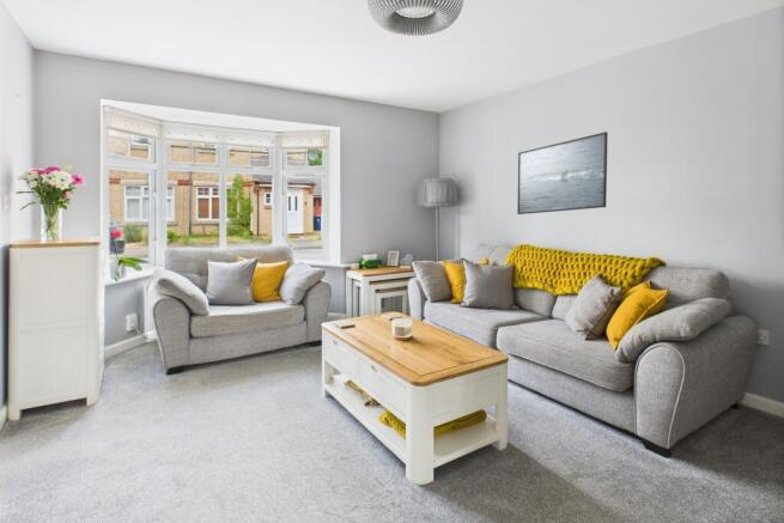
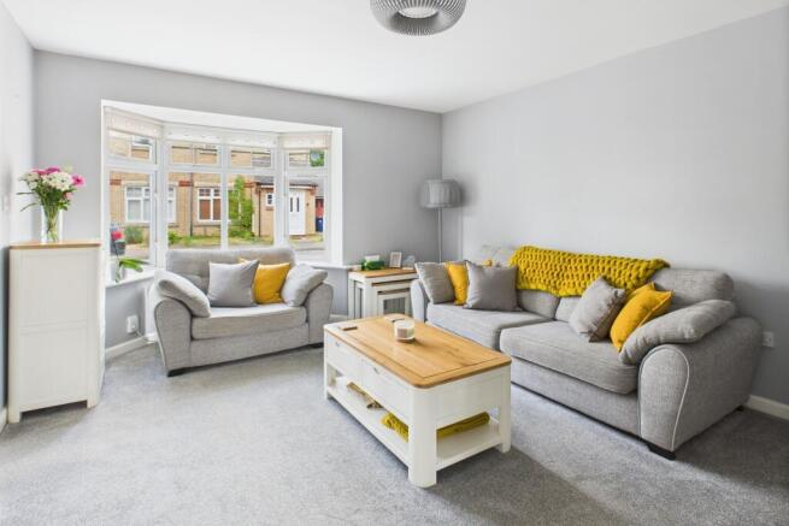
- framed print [516,130,609,215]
